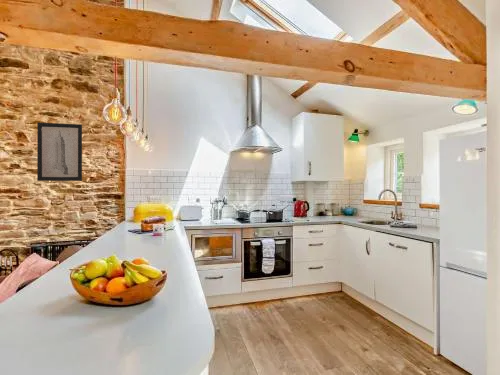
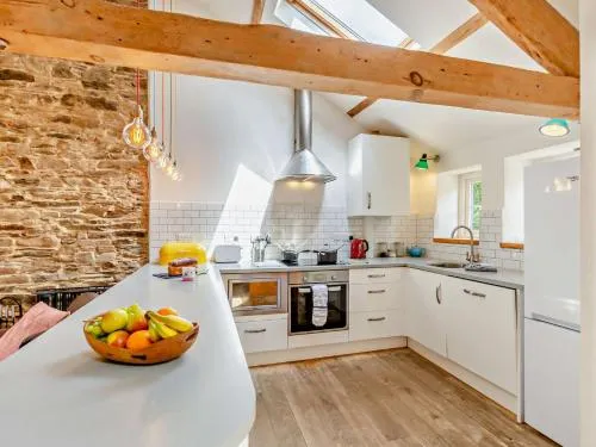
- wall art [36,121,83,182]
